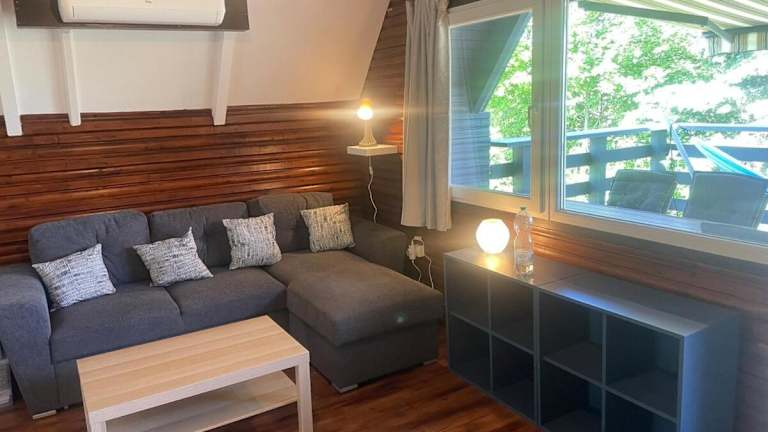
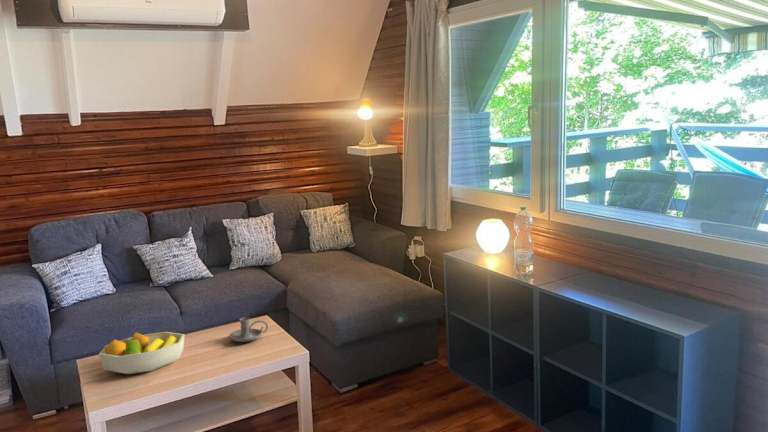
+ fruit bowl [98,331,186,375]
+ candle holder [228,316,269,343]
